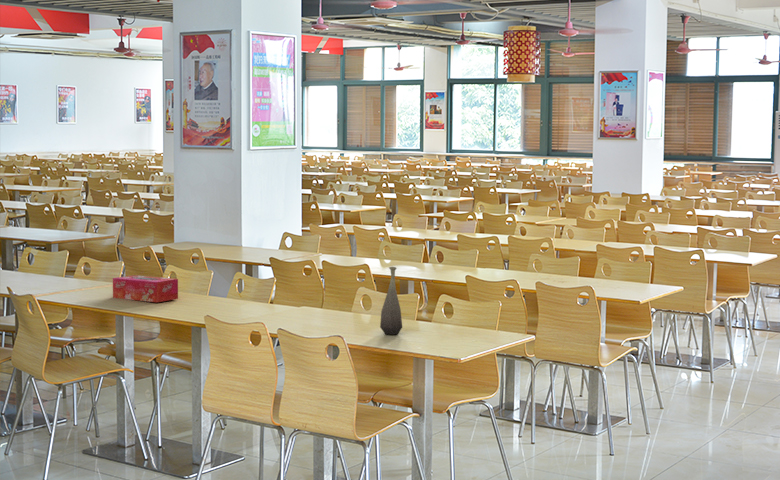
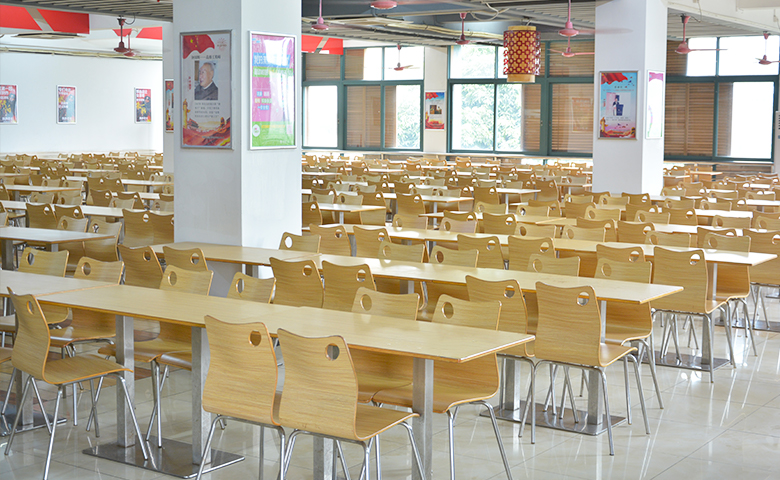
- bottle [379,266,403,336]
- tissue box [112,274,179,303]
